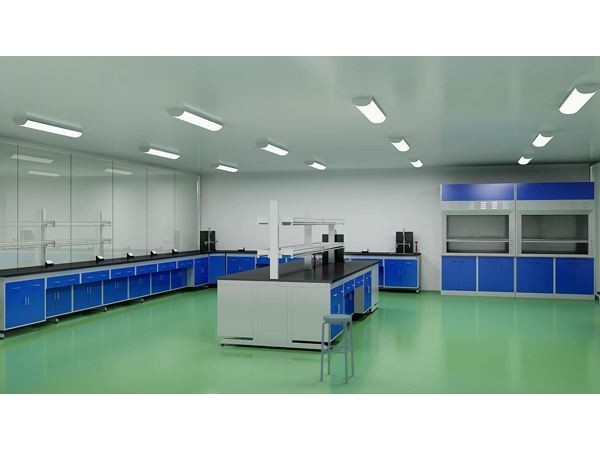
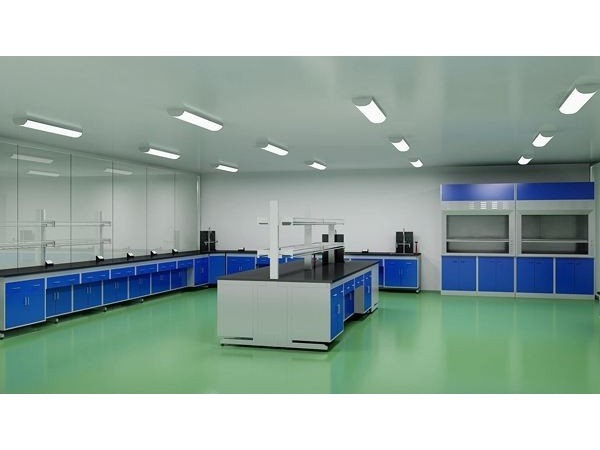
- stool [319,313,355,384]
